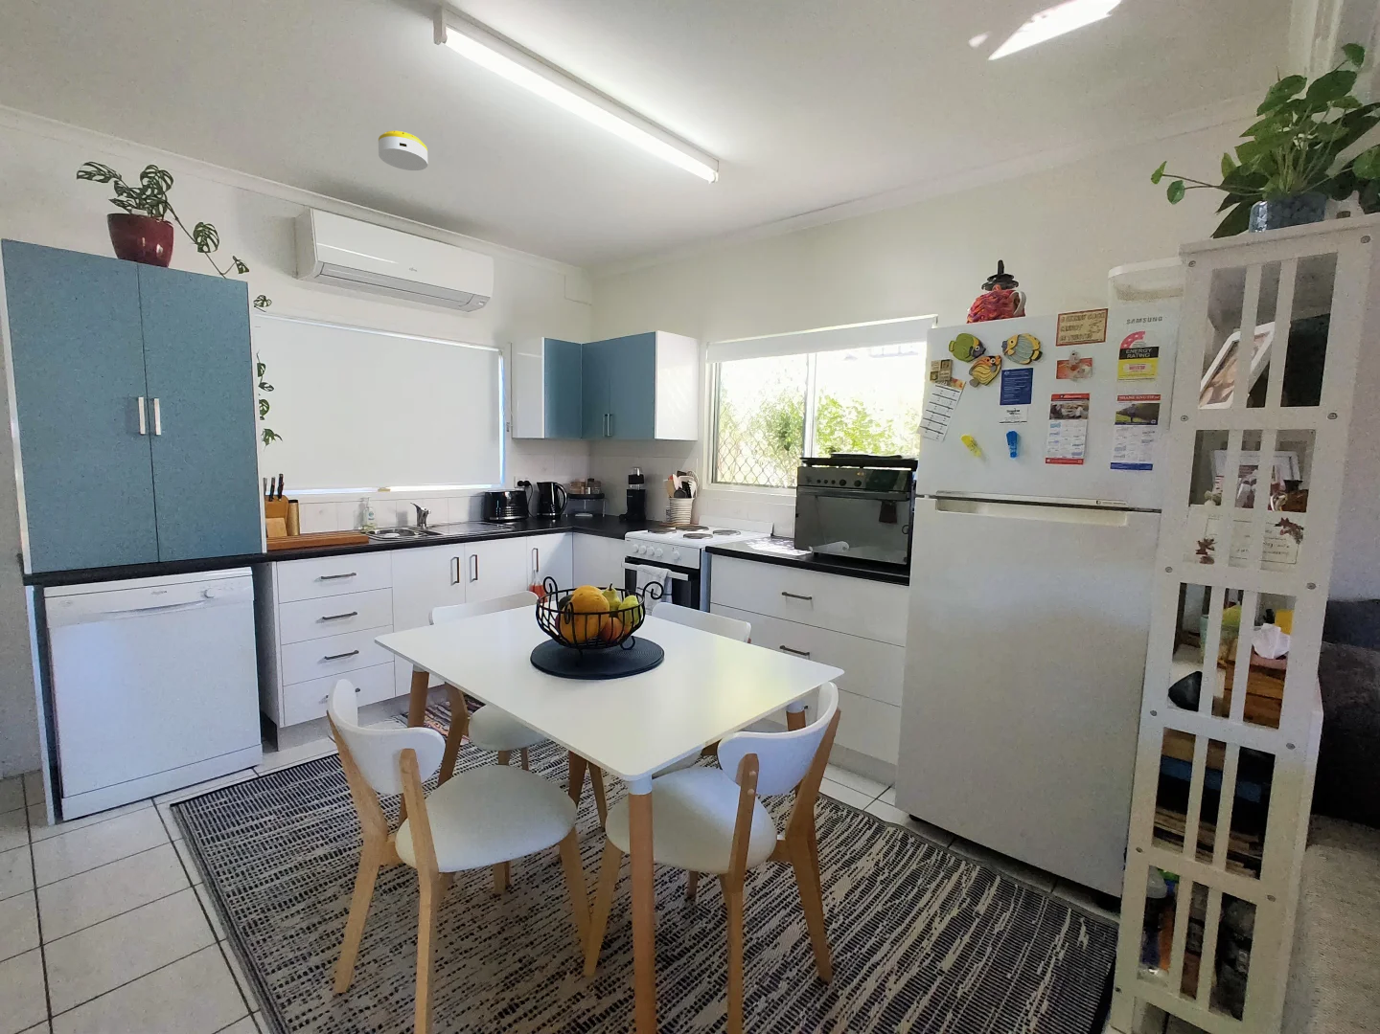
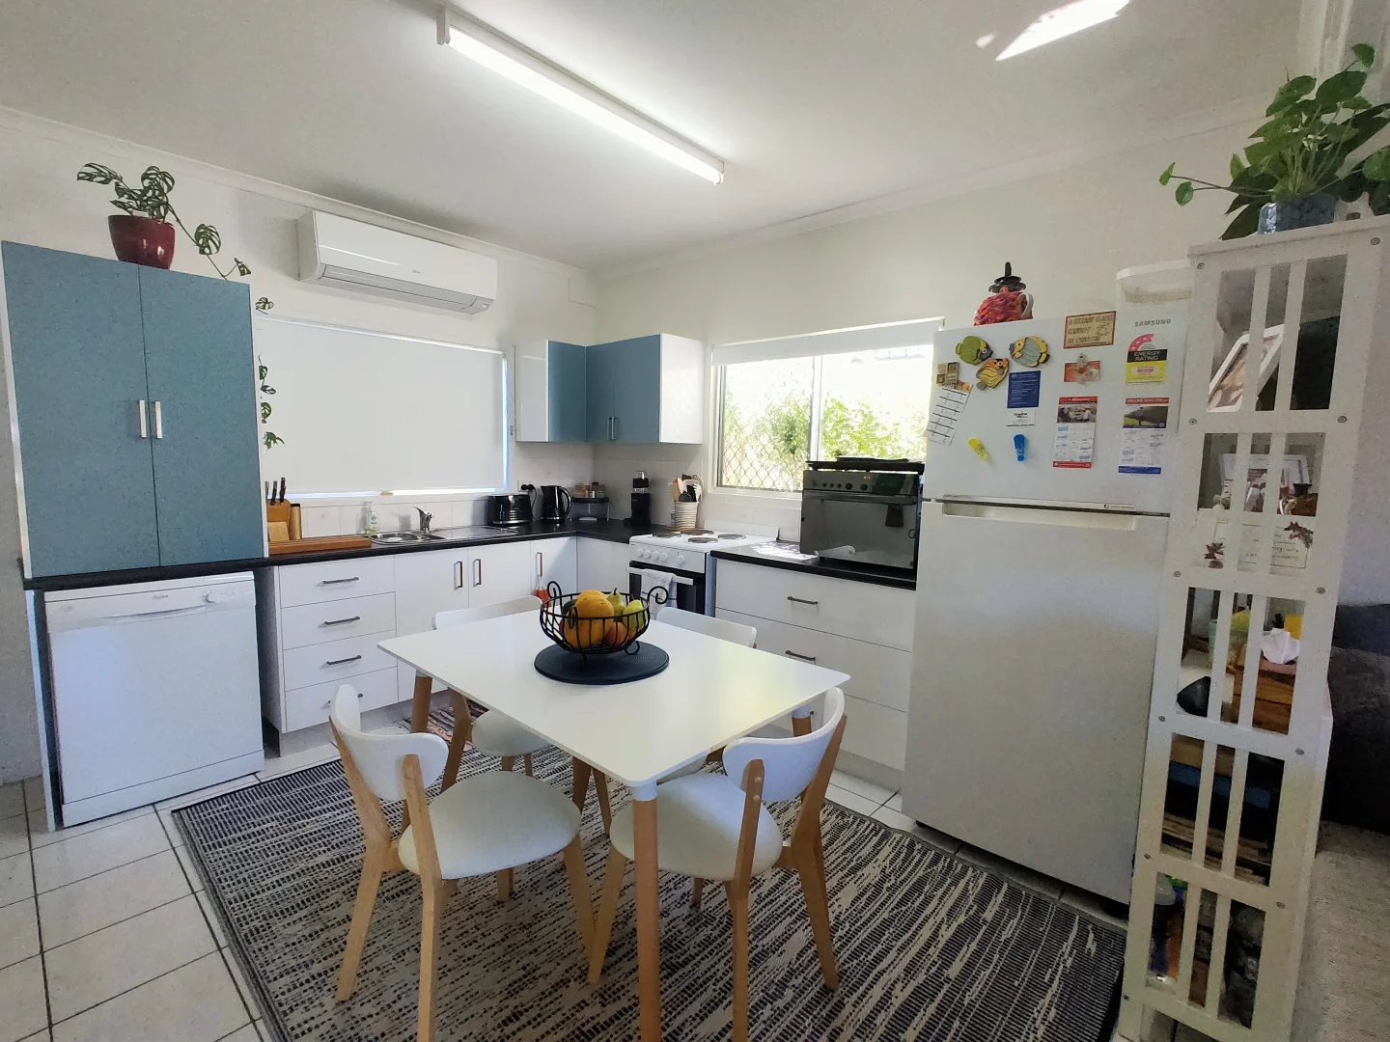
- smoke detector [377,130,428,172]
